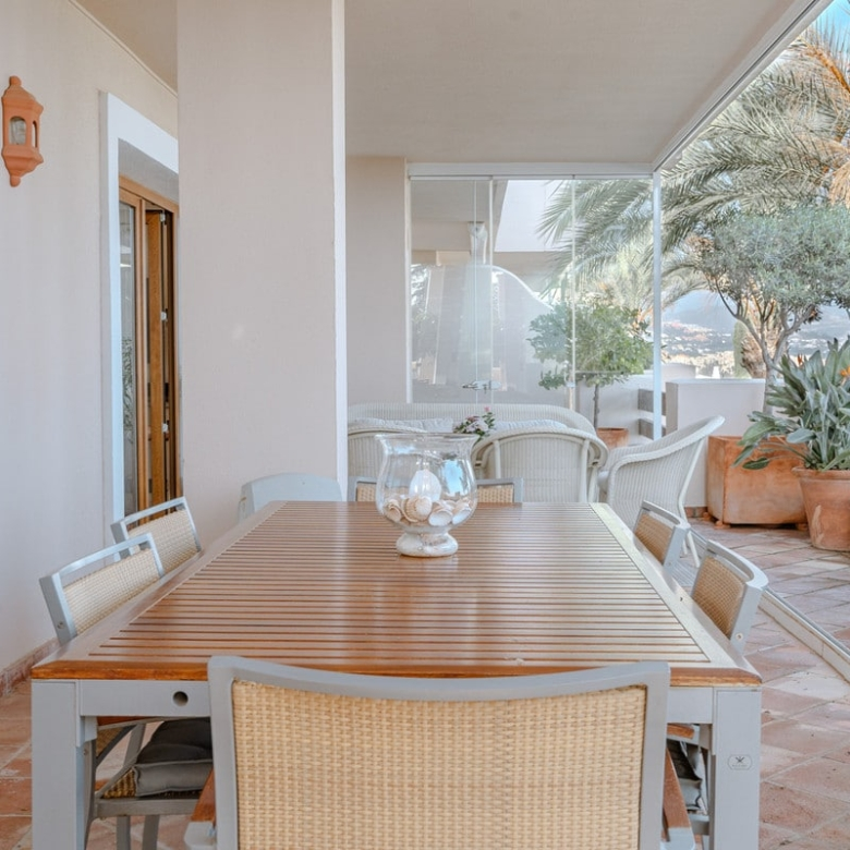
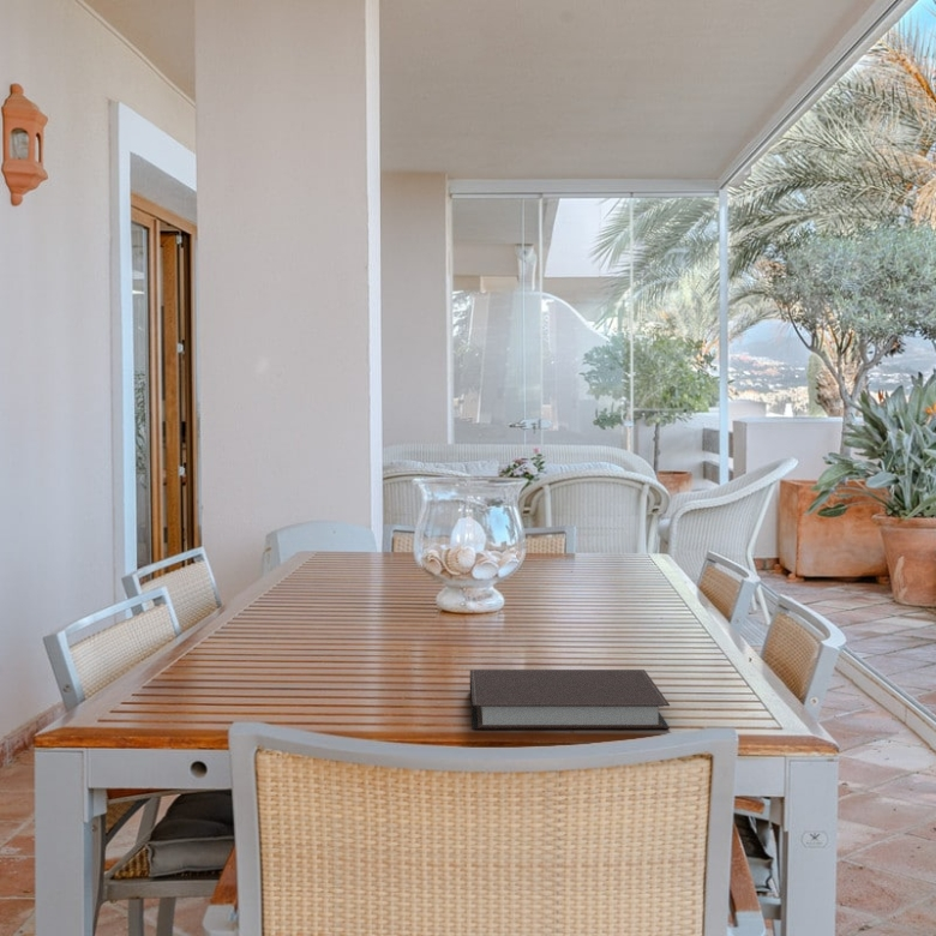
+ notebook [469,668,671,730]
